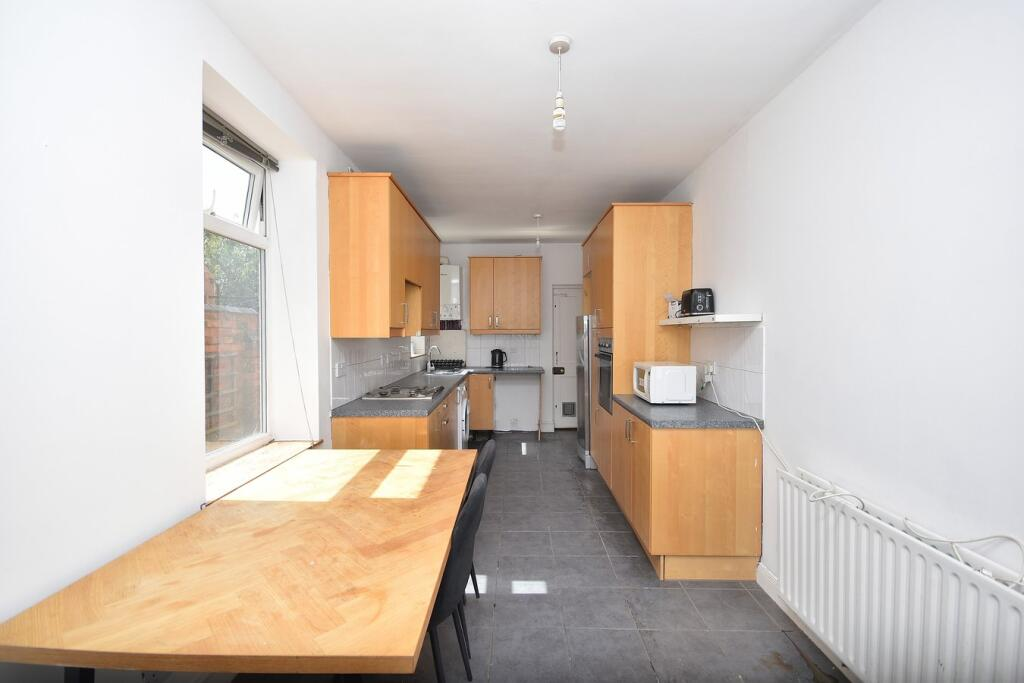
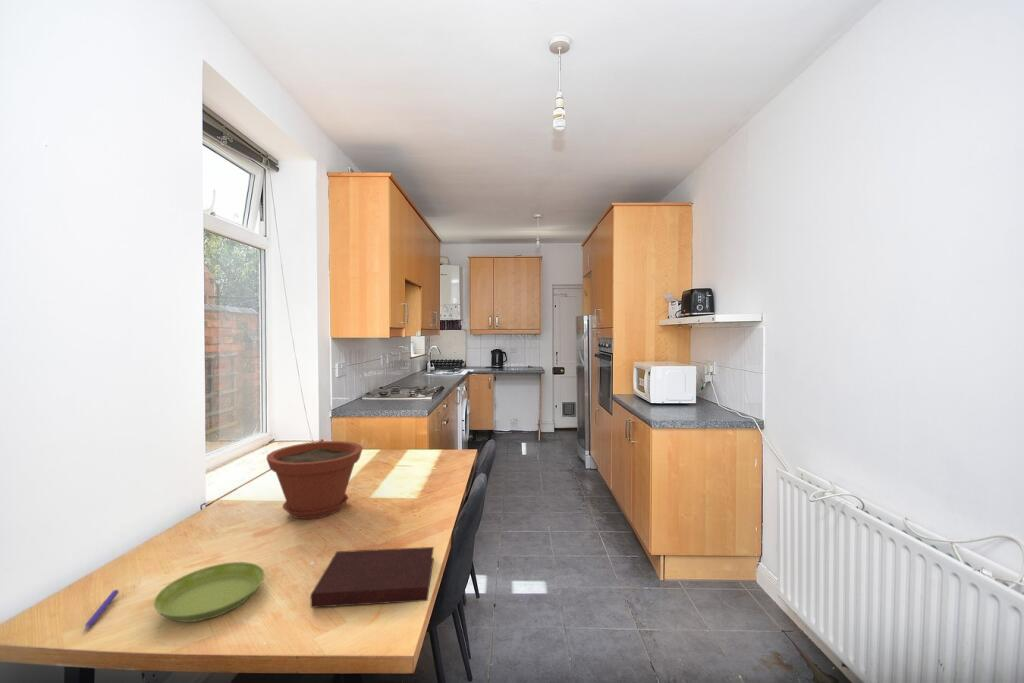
+ saucer [153,561,266,623]
+ plant pot [265,440,364,520]
+ pen [84,589,119,631]
+ notebook [310,546,435,609]
